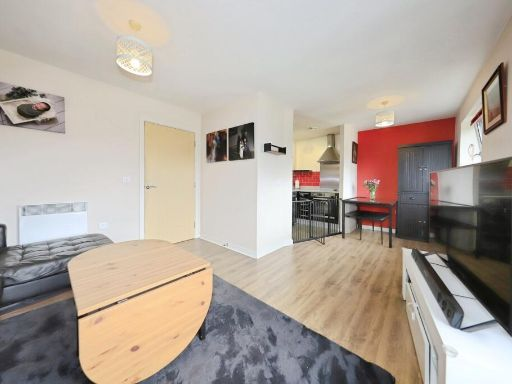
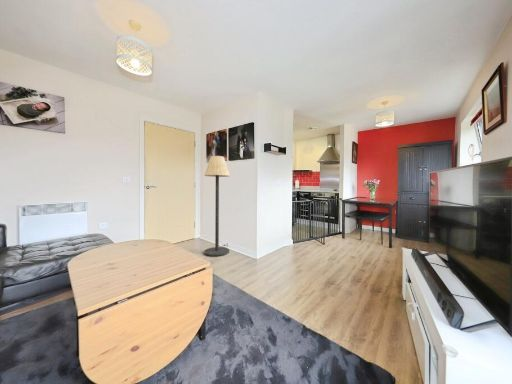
+ floor lamp [203,155,231,257]
